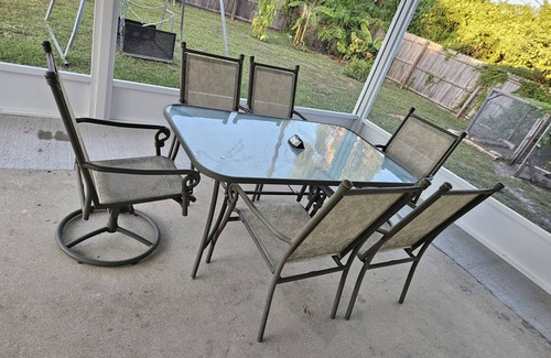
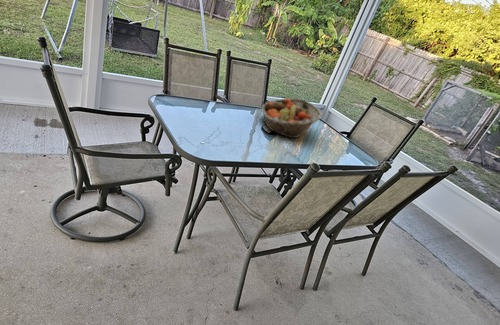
+ fruit basket [260,97,323,139]
